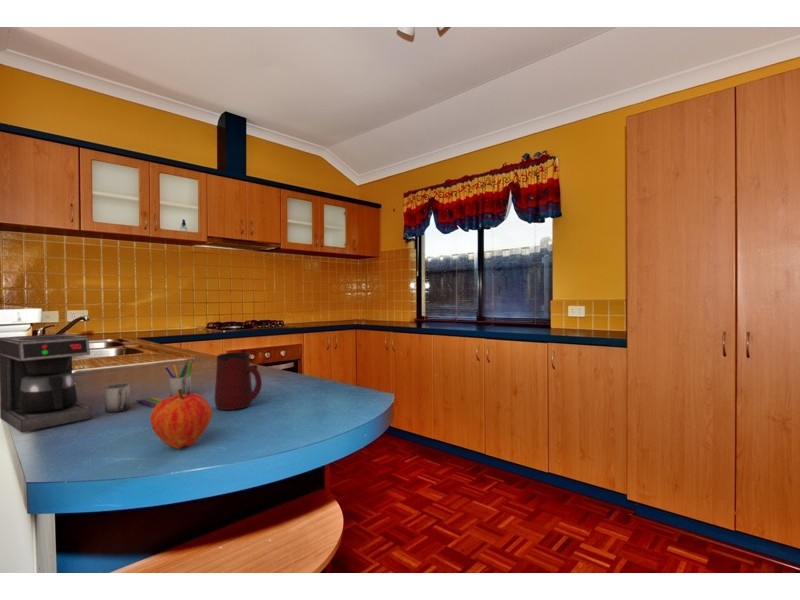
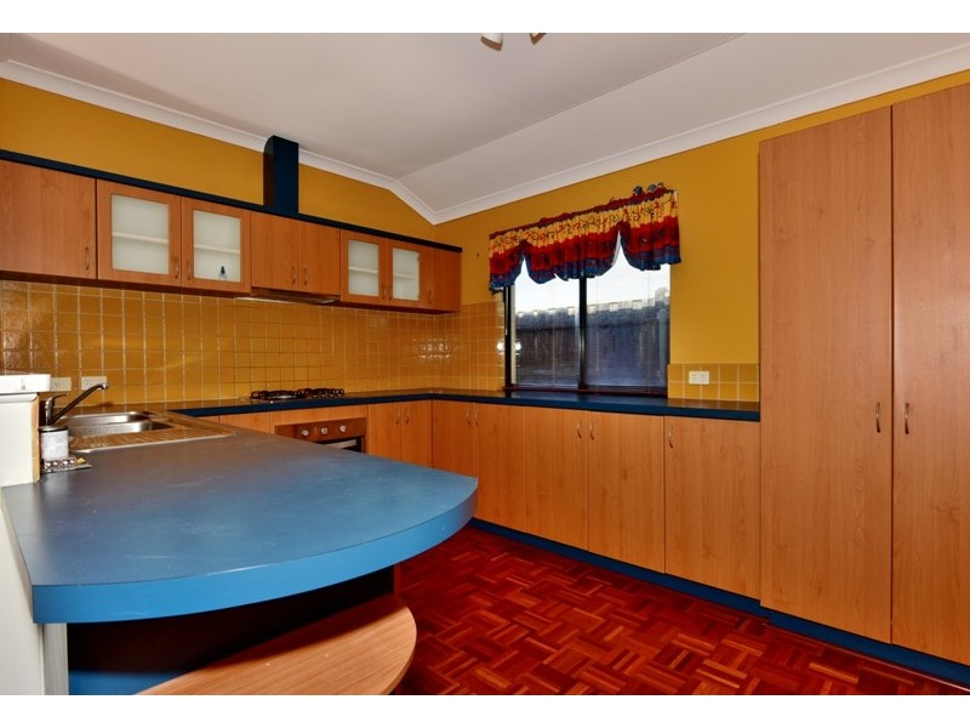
- coffee maker [0,333,196,433]
- mug [214,352,263,411]
- fruit [149,388,213,450]
